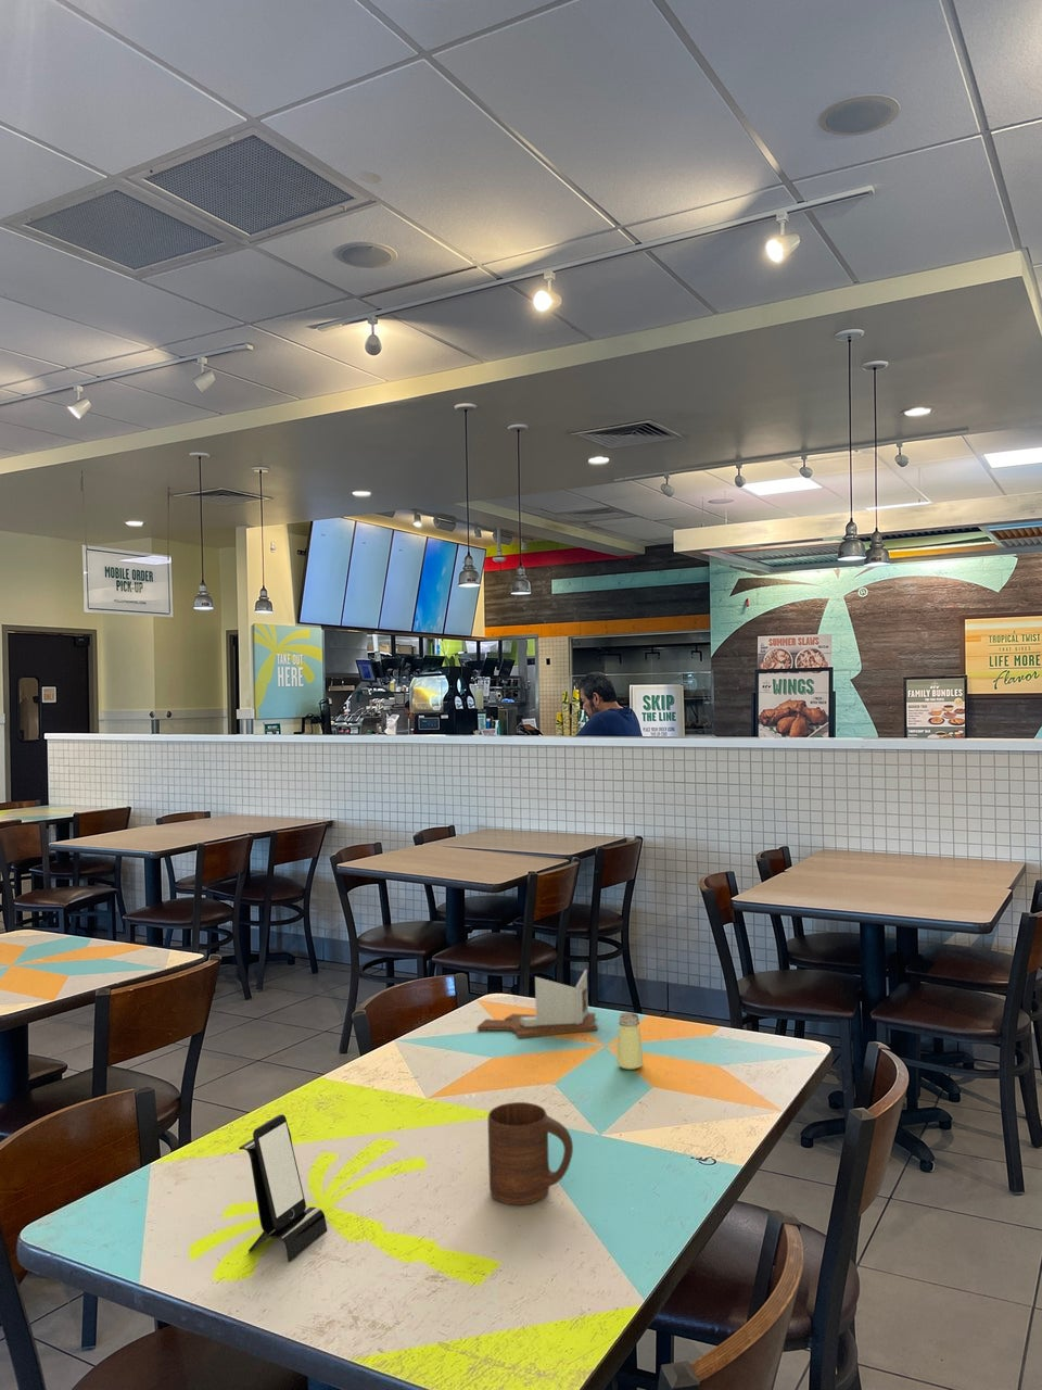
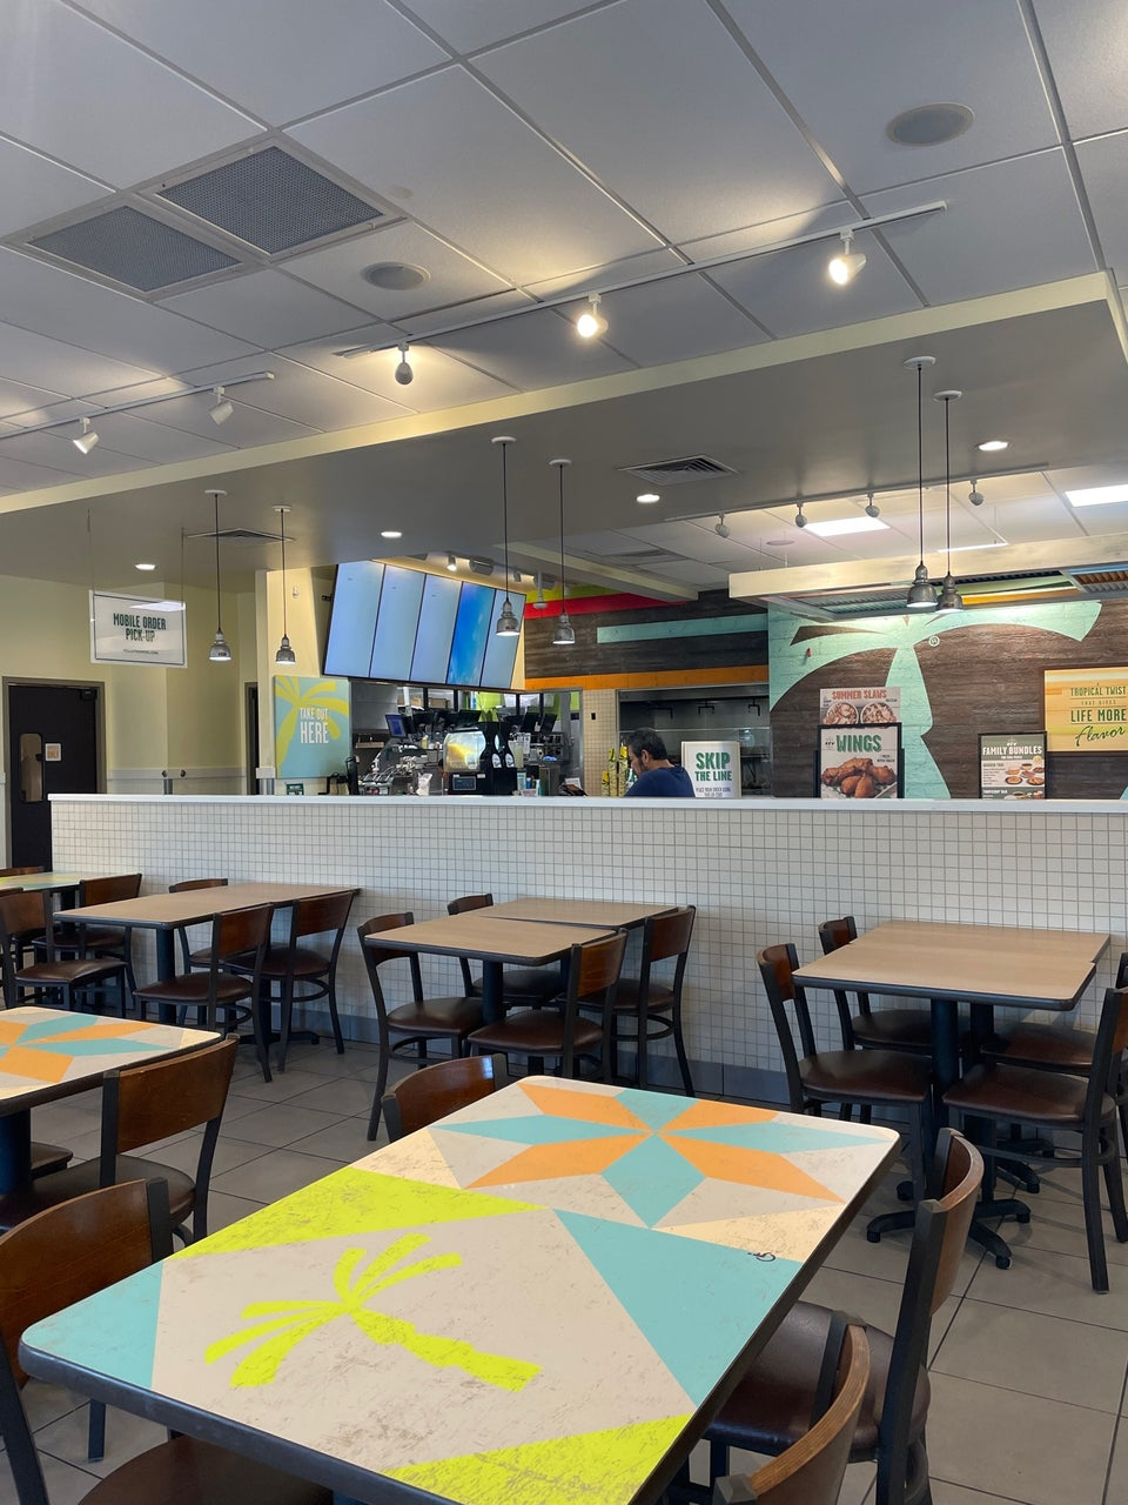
- smartphone [238,1113,327,1263]
- saltshaker [615,1012,644,1070]
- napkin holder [476,969,599,1040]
- cup [487,1101,575,1205]
